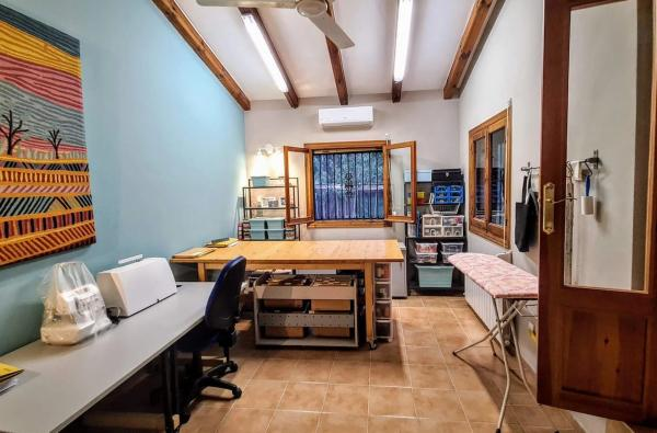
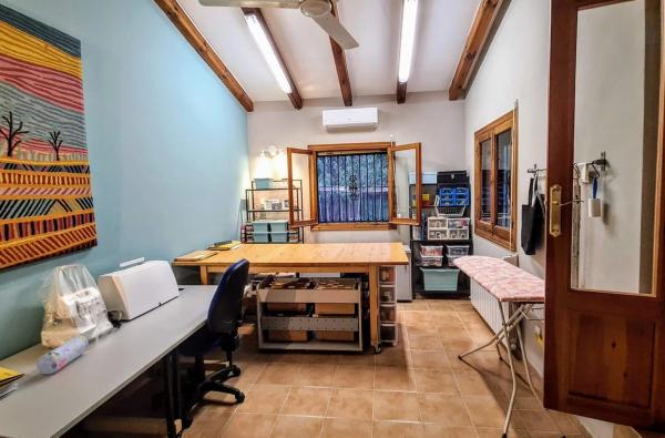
+ pencil case [35,334,90,375]
